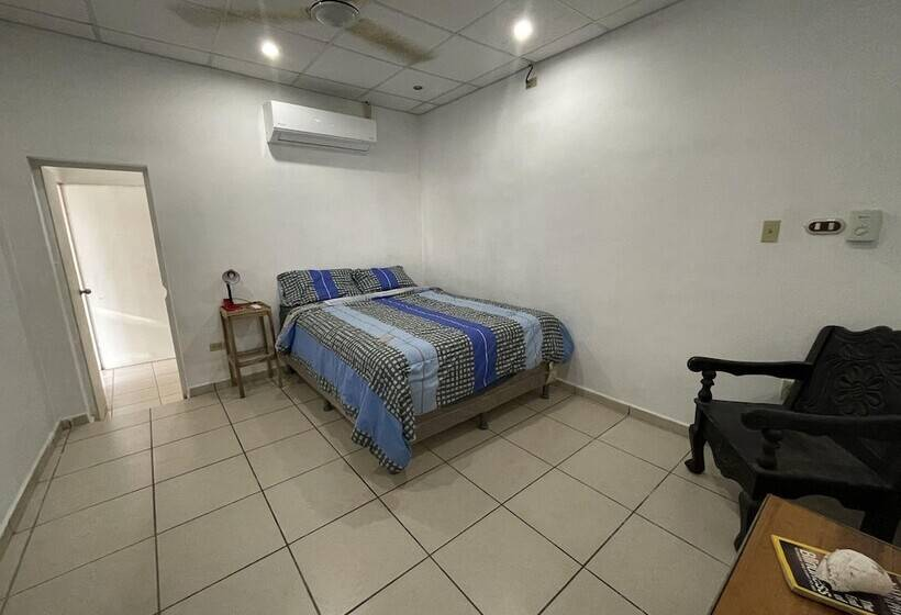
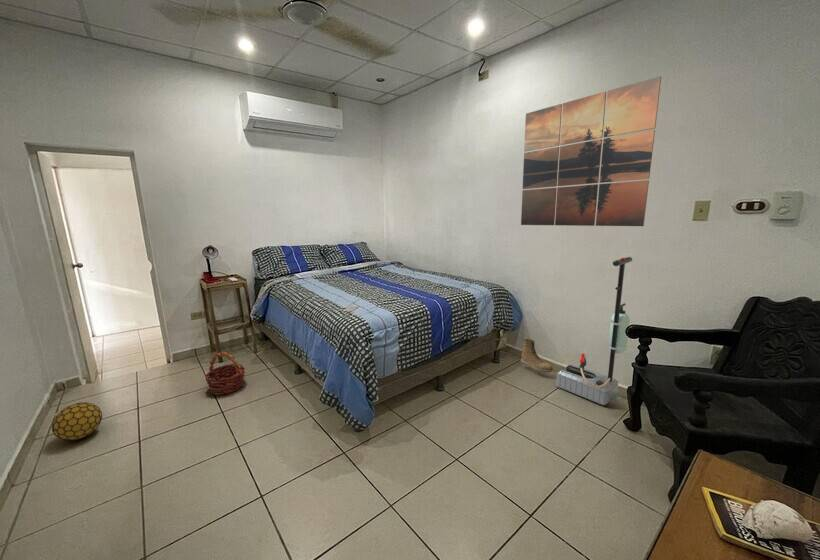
+ basket [204,351,246,396]
+ boot cleaning station [520,256,633,406]
+ decorative ball [51,401,103,442]
+ wall art [520,75,662,227]
